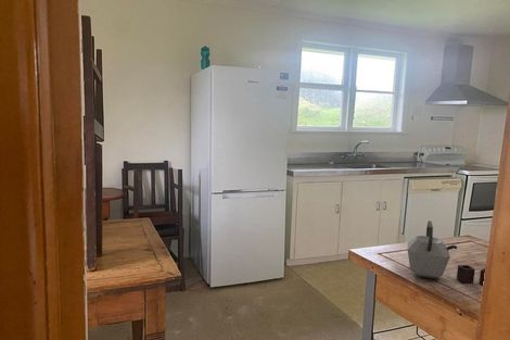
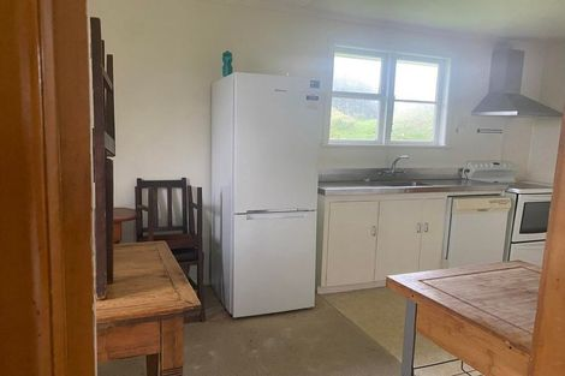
- kettle [407,219,486,286]
